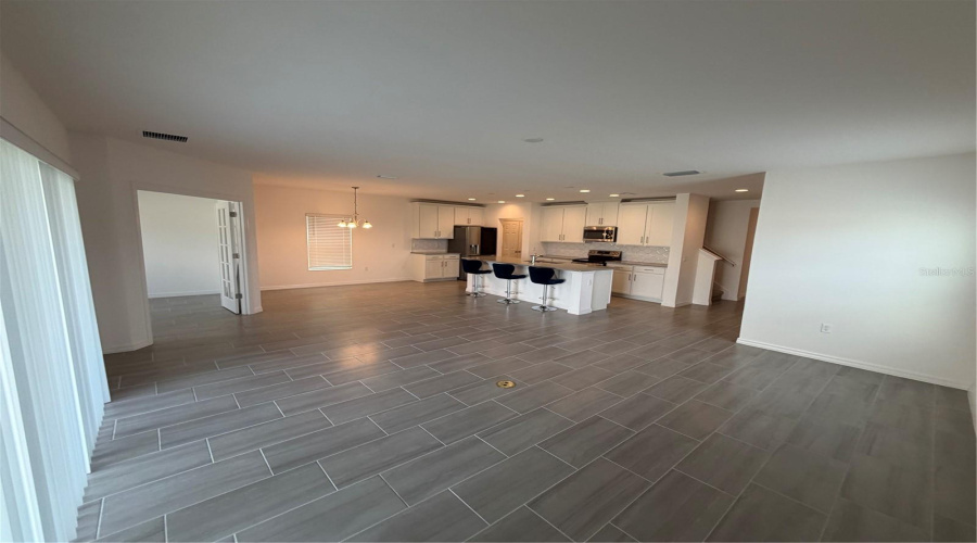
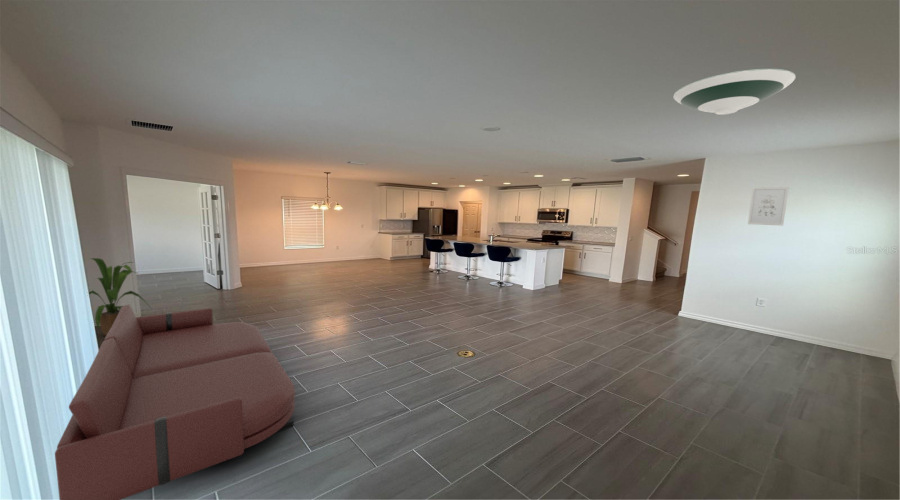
+ wall art [747,186,790,227]
+ leather [54,304,296,500]
+ house plant [88,257,153,336]
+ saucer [672,68,797,116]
